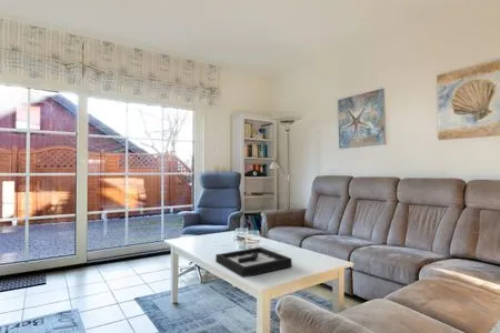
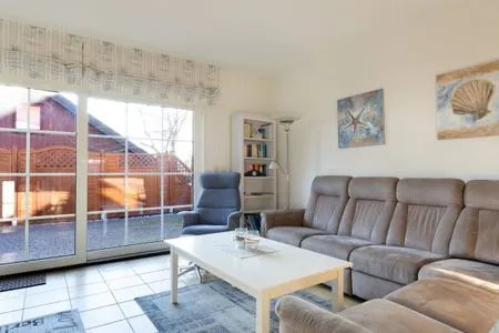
- decorative tray [214,246,293,279]
